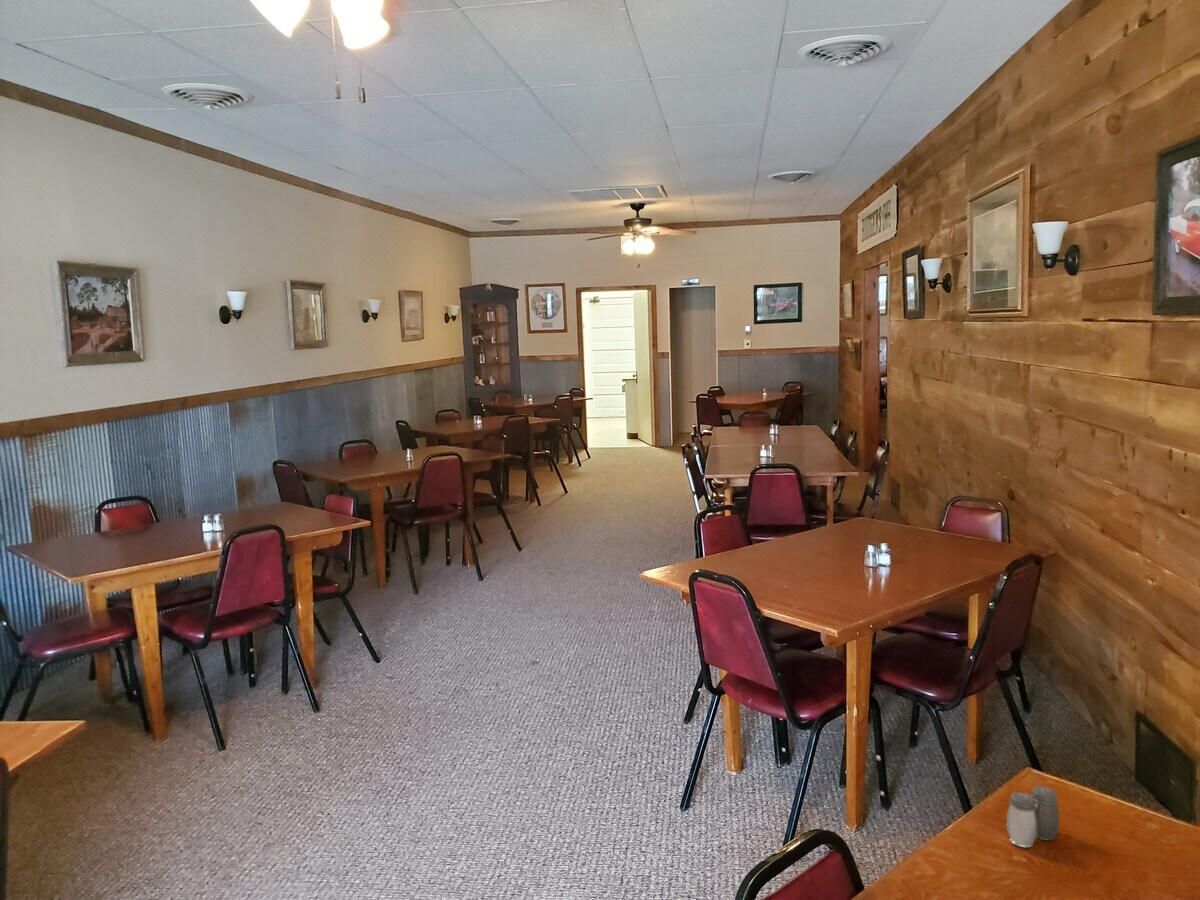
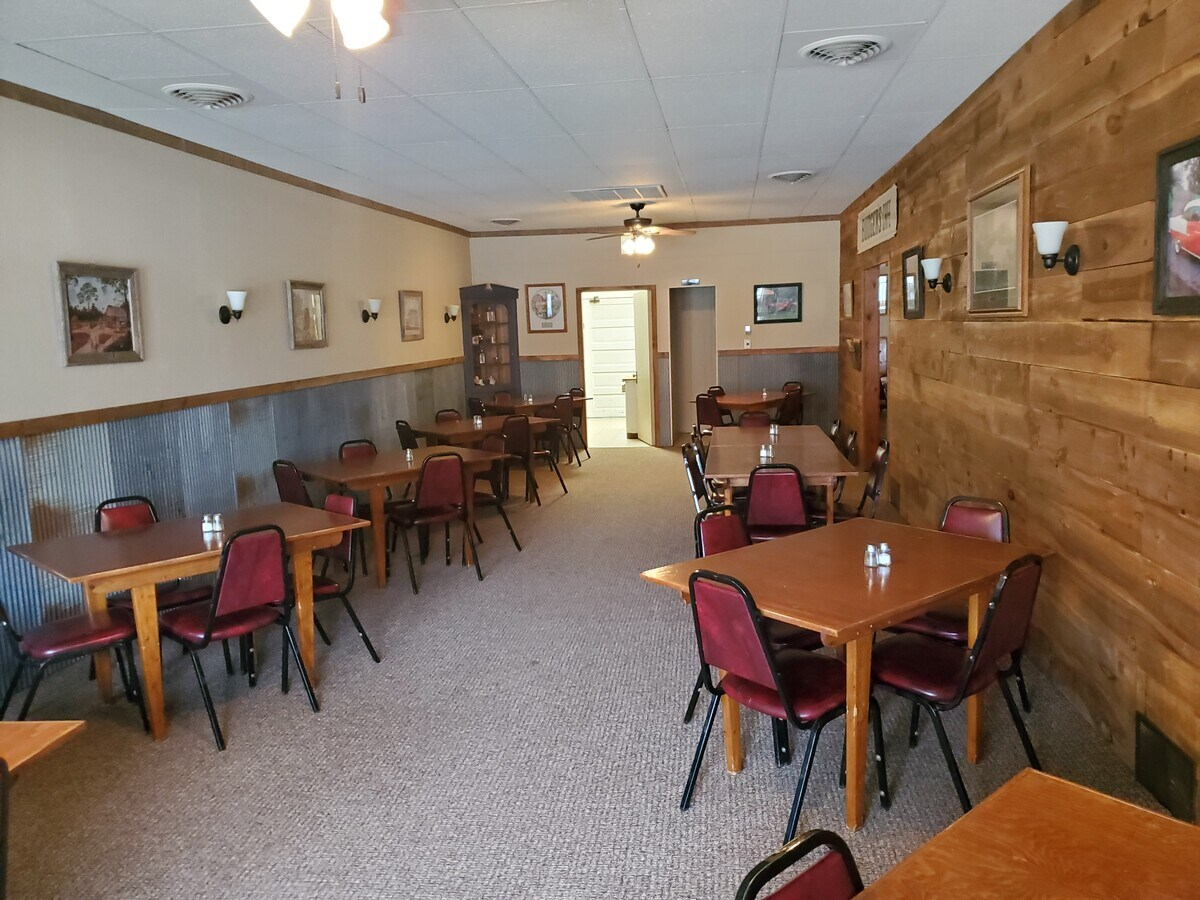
- salt and pepper shaker [1006,785,1060,848]
